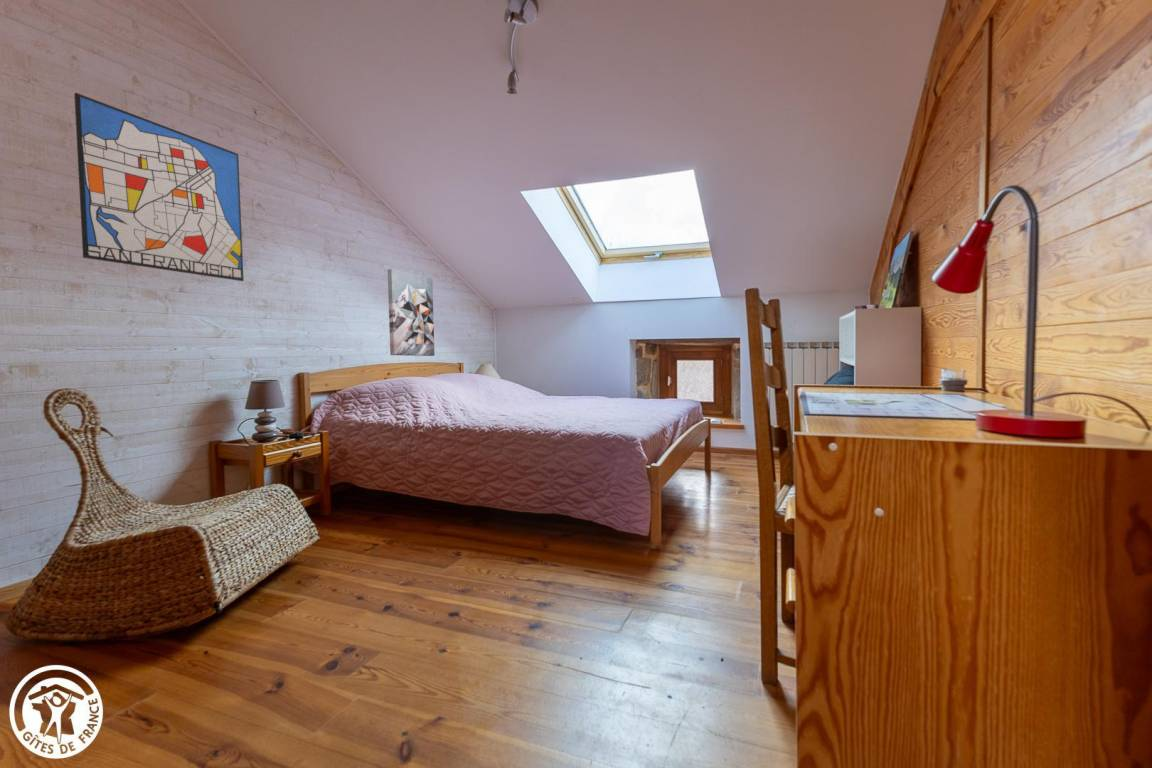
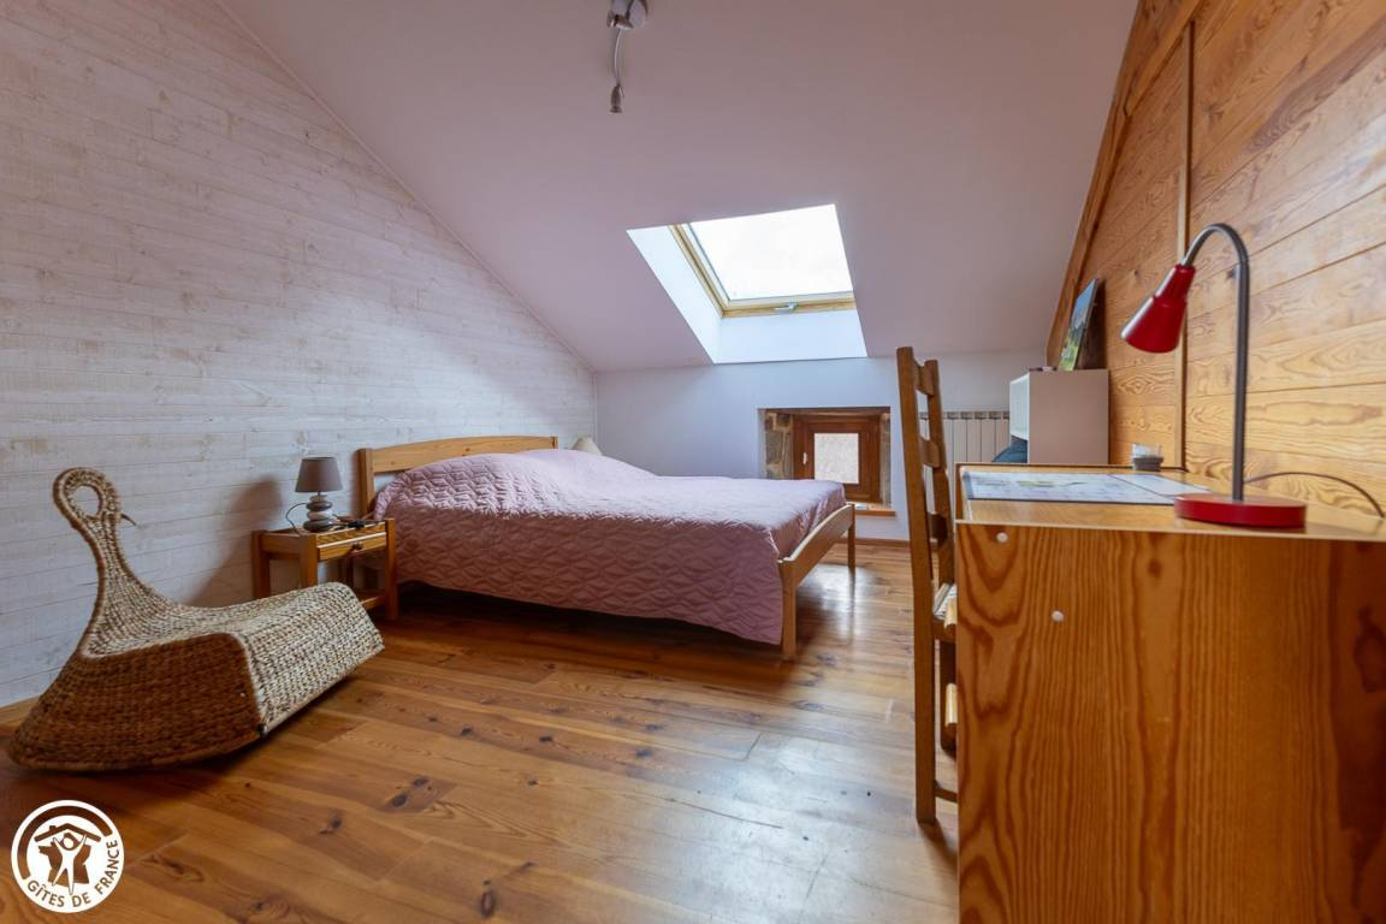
- wall art [73,92,245,282]
- wall art [387,268,436,357]
